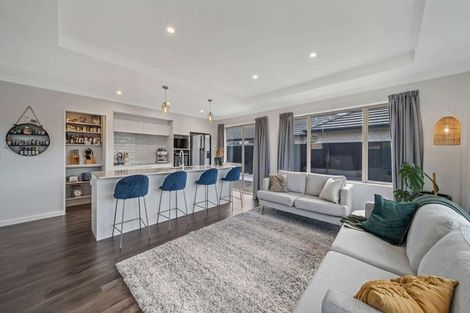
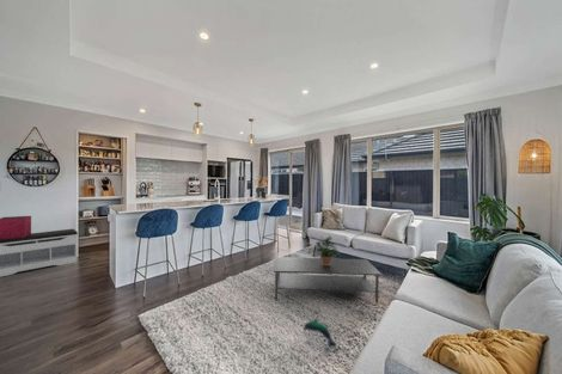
+ potted plant [312,234,341,265]
+ storage bin [0,215,32,239]
+ bench [0,228,79,278]
+ plush toy [301,318,337,349]
+ coffee table [273,256,383,305]
